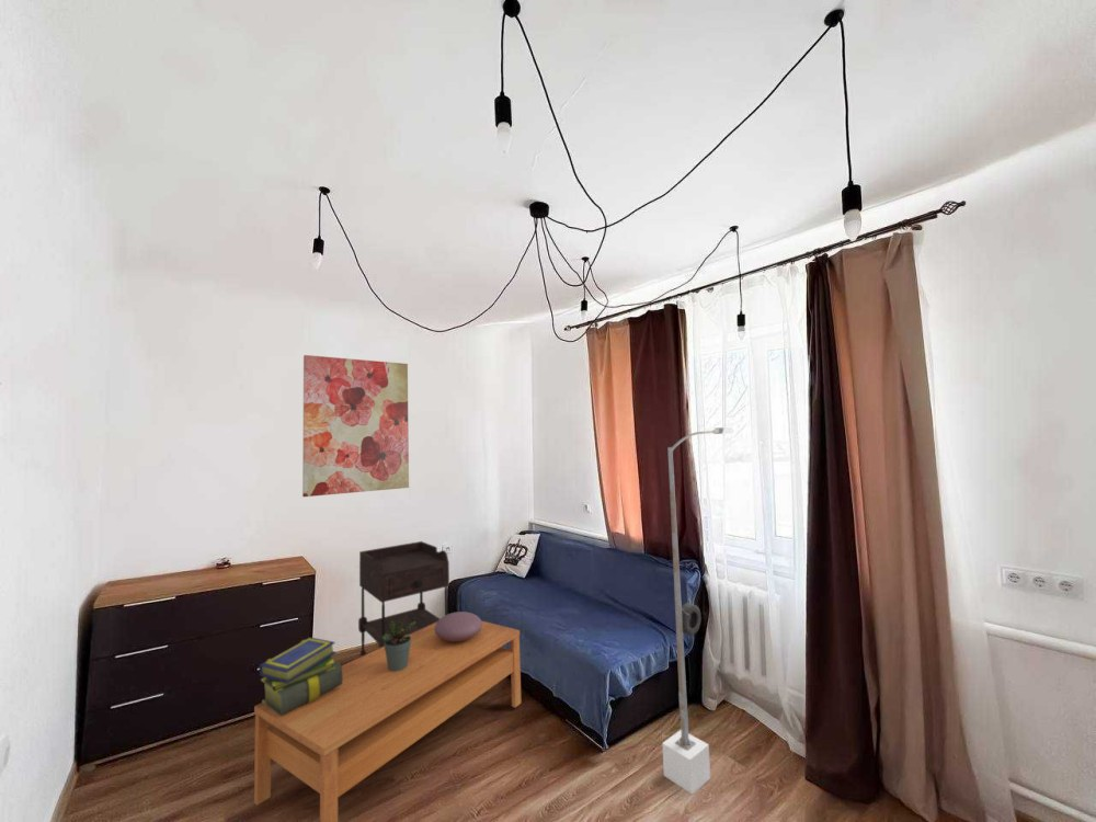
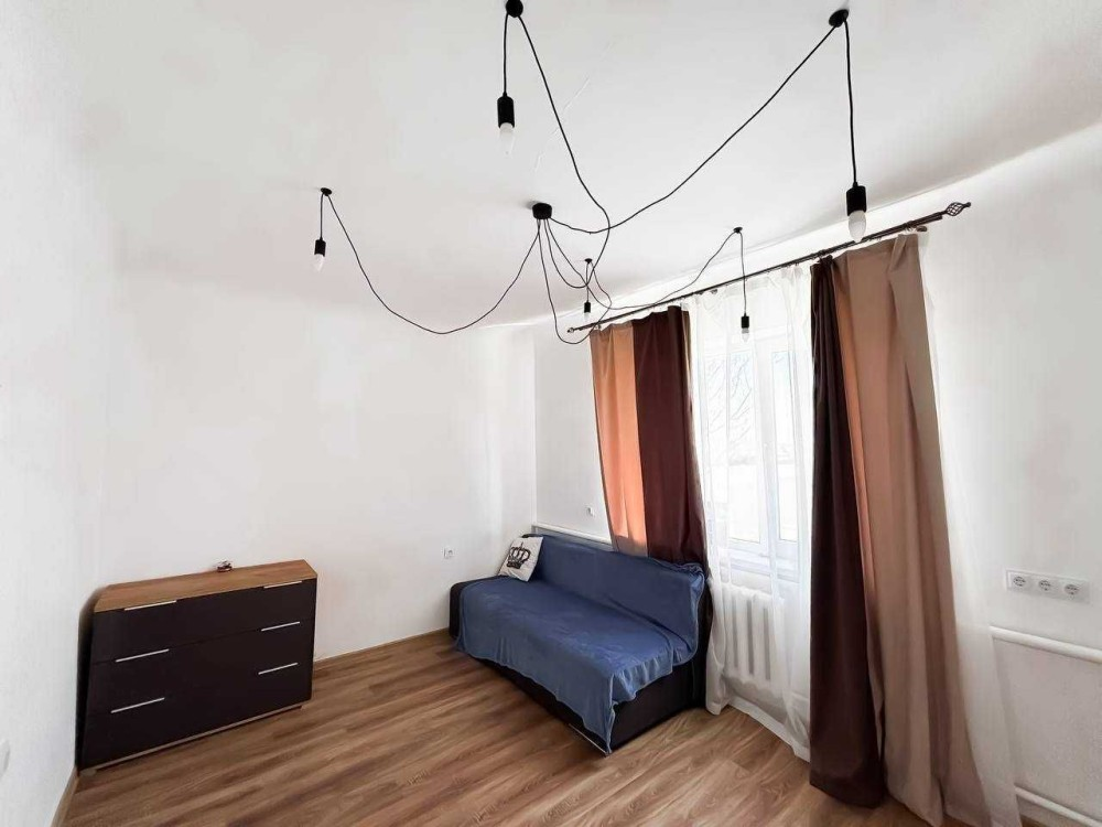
- decorative bowl [434,610,482,641]
- wall art [301,354,410,498]
- potted plant [381,616,415,672]
- side table [357,540,450,657]
- street lamp [661,426,735,796]
- stack of books [258,636,343,716]
- coffee table [253,619,522,822]
